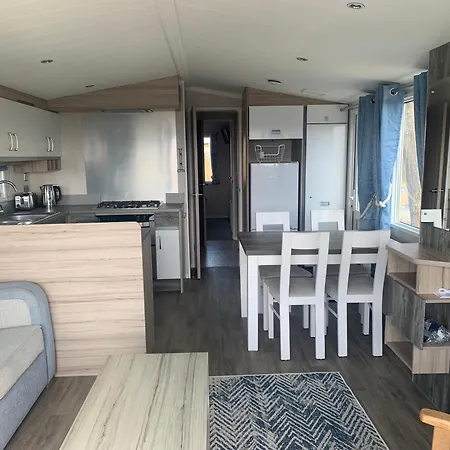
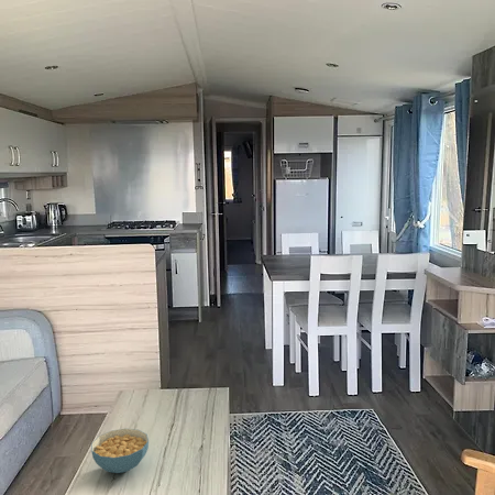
+ cereal bowl [90,428,150,474]
